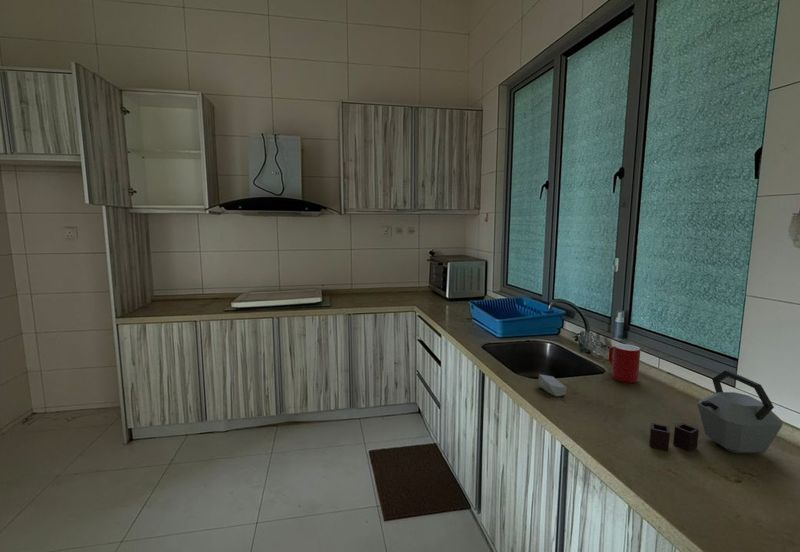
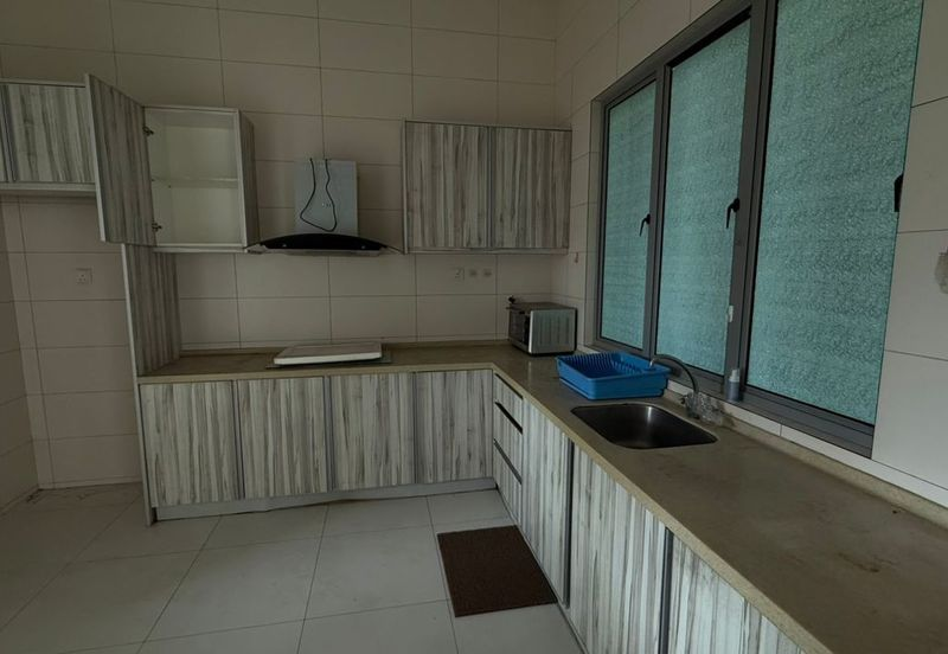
- kettle [649,370,784,454]
- soap bar [538,373,567,397]
- cup [608,343,641,384]
